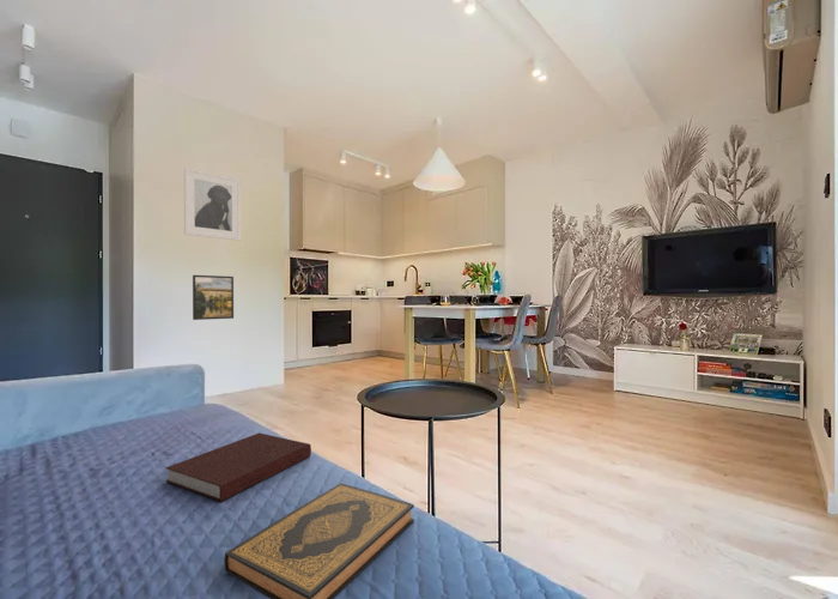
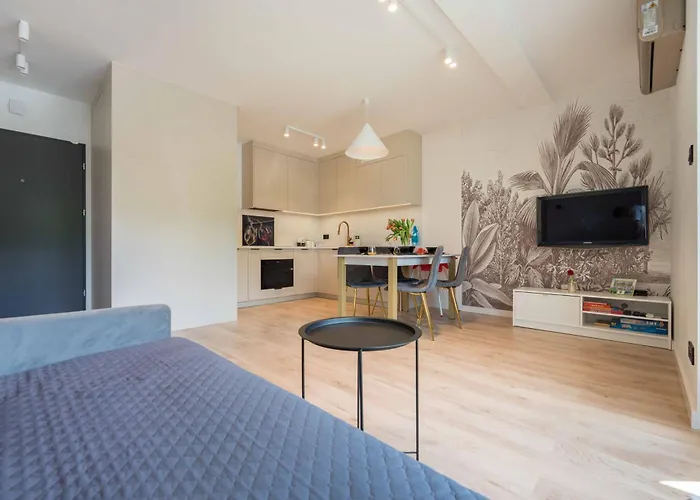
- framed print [192,274,235,321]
- notebook [164,431,312,503]
- hardback book [223,482,415,599]
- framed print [183,167,242,242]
